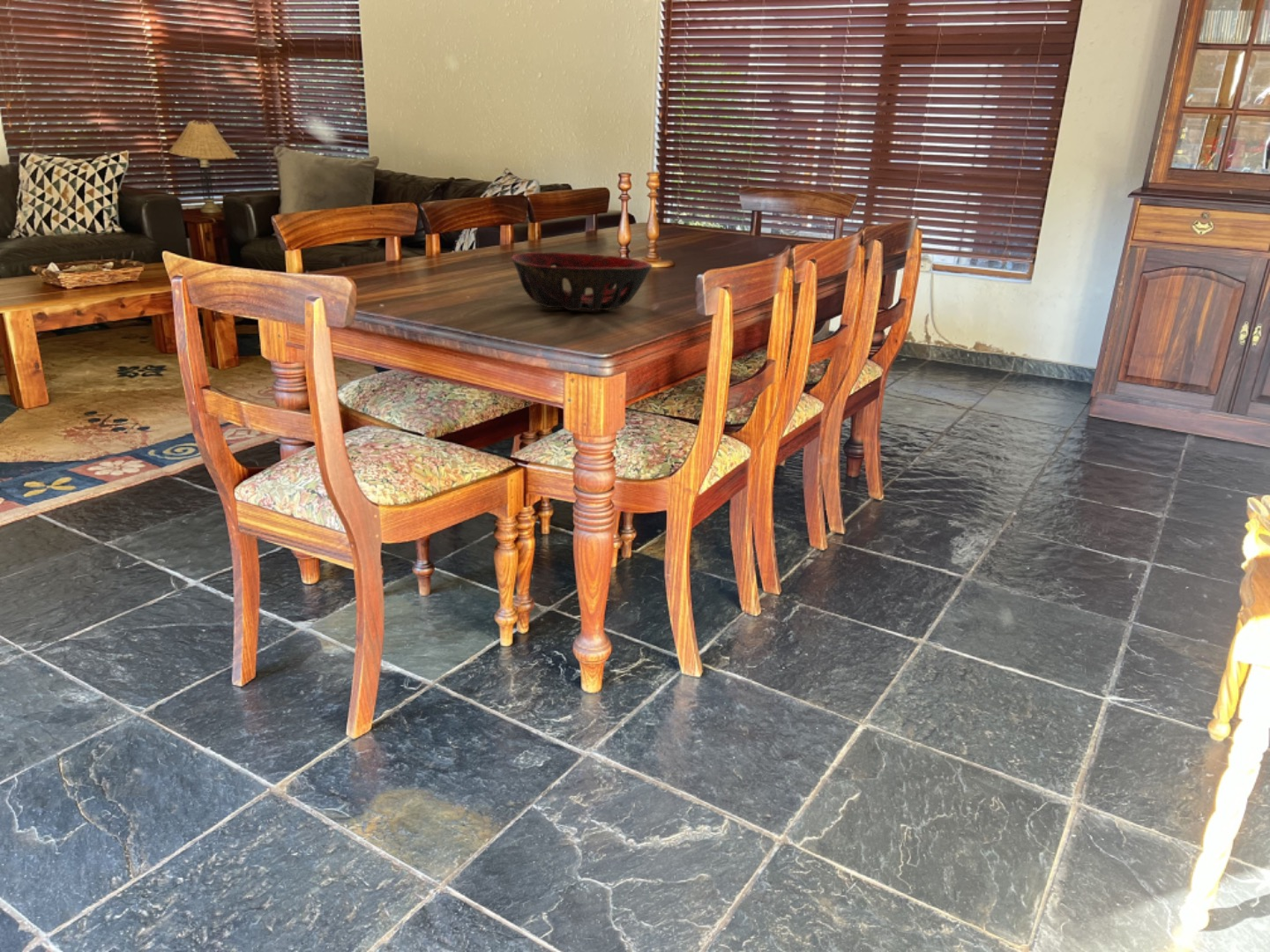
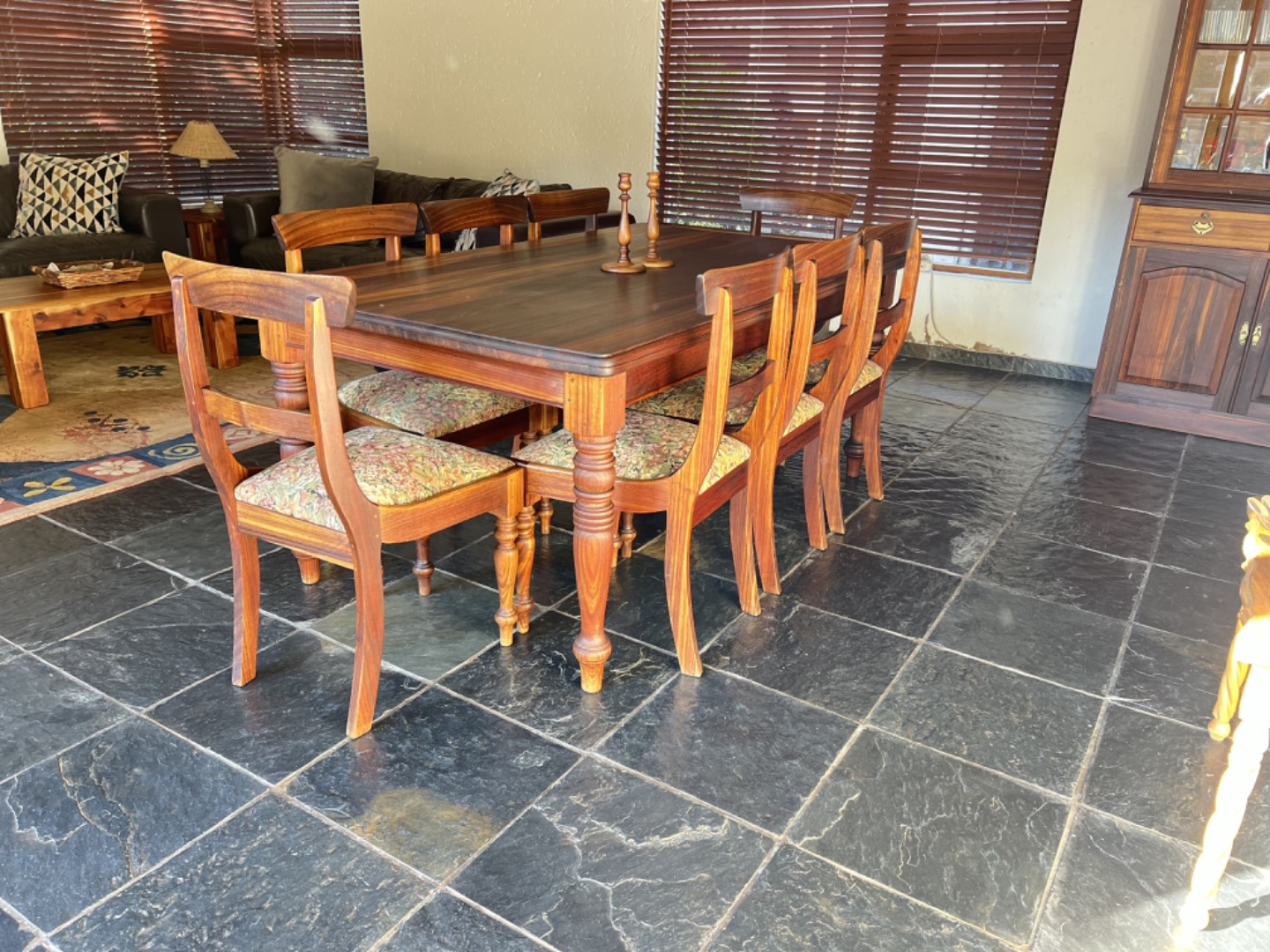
- decorative bowl [511,251,653,312]
